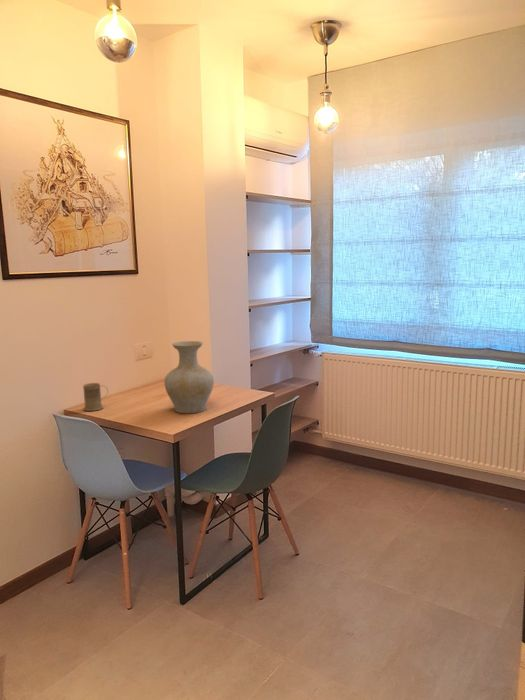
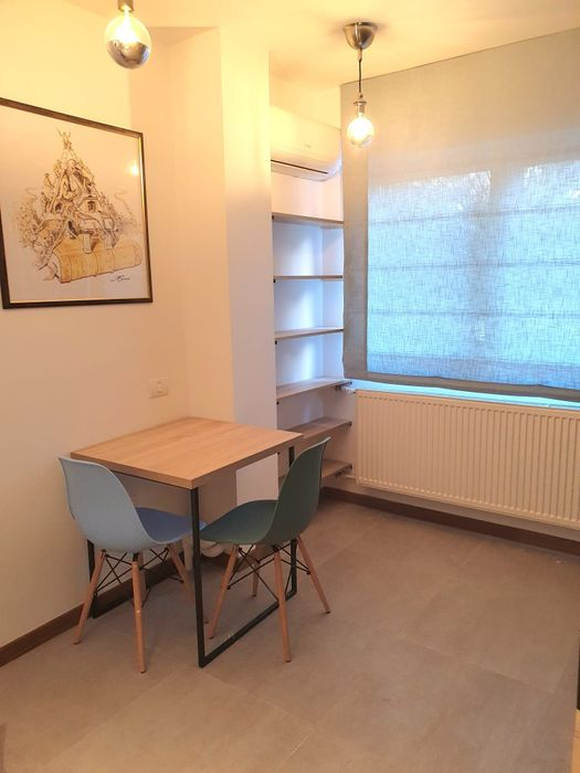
- mug [82,382,109,412]
- vase [163,340,215,414]
